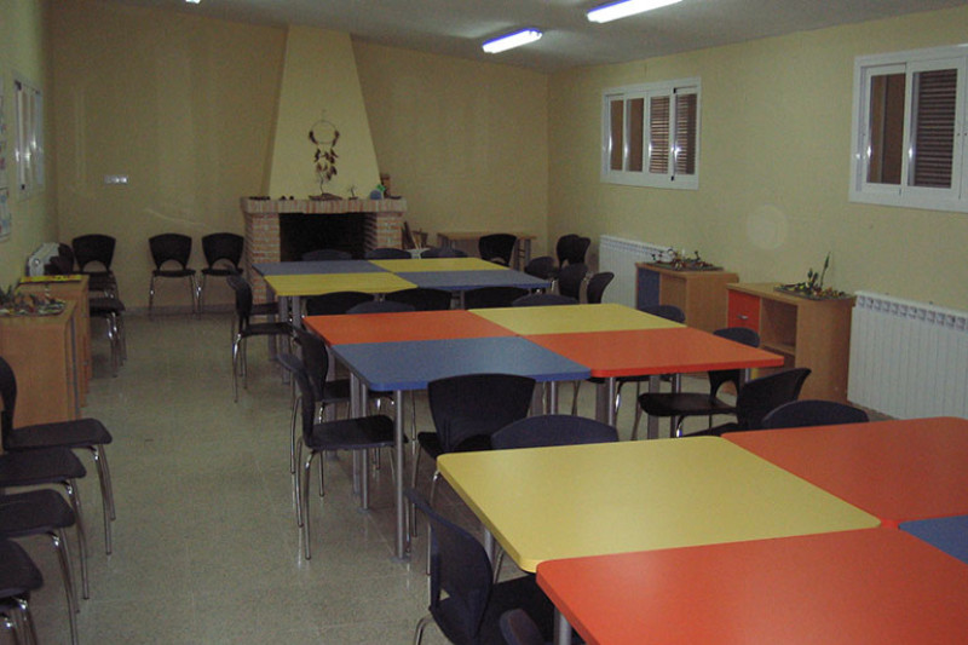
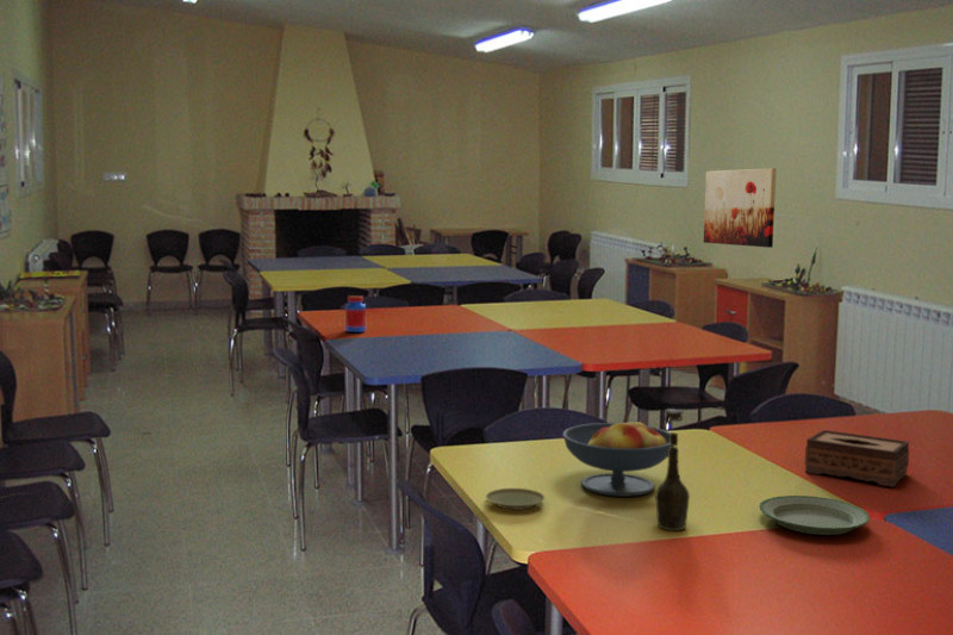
+ tissue box [804,429,910,488]
+ jar [344,294,367,334]
+ plate [485,487,546,511]
+ fruit bowl [561,416,673,498]
+ bottle [654,407,691,531]
+ plate [758,494,871,536]
+ wall art [703,167,778,249]
